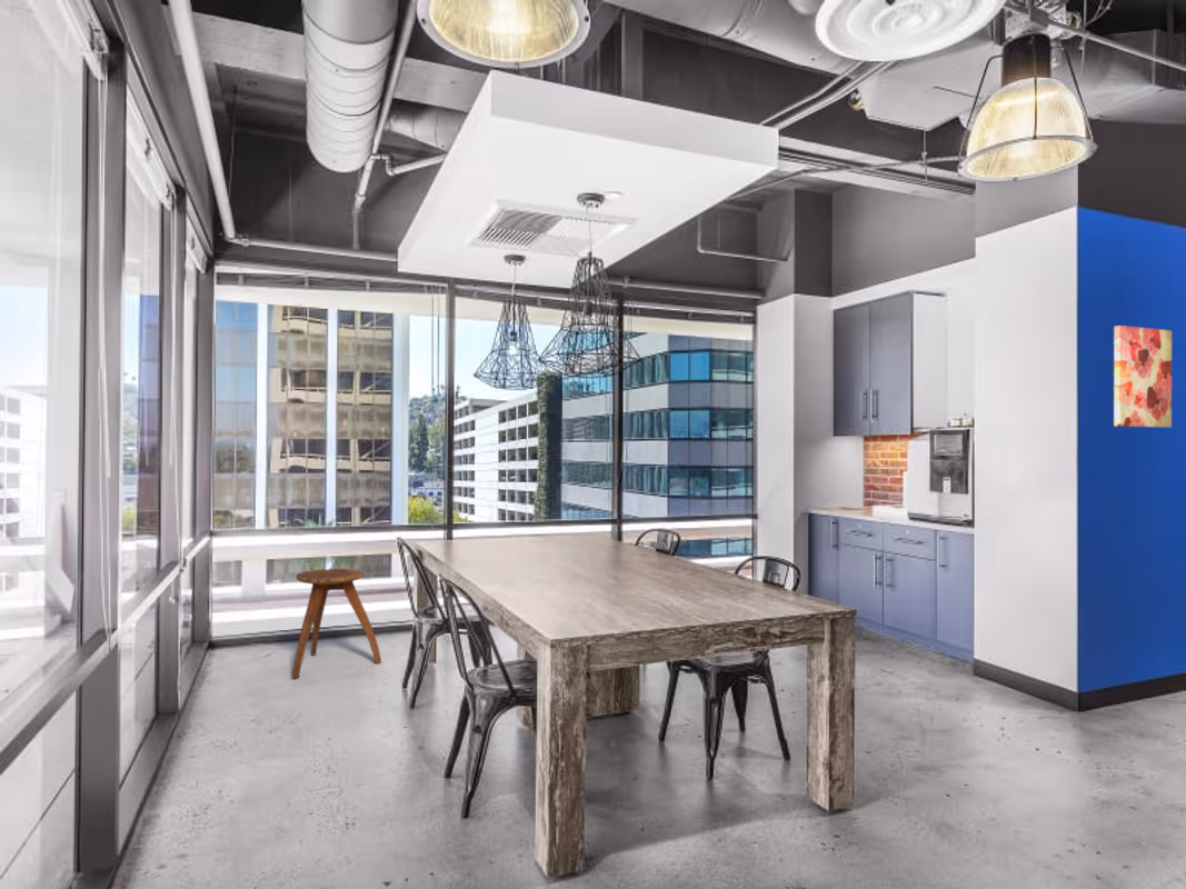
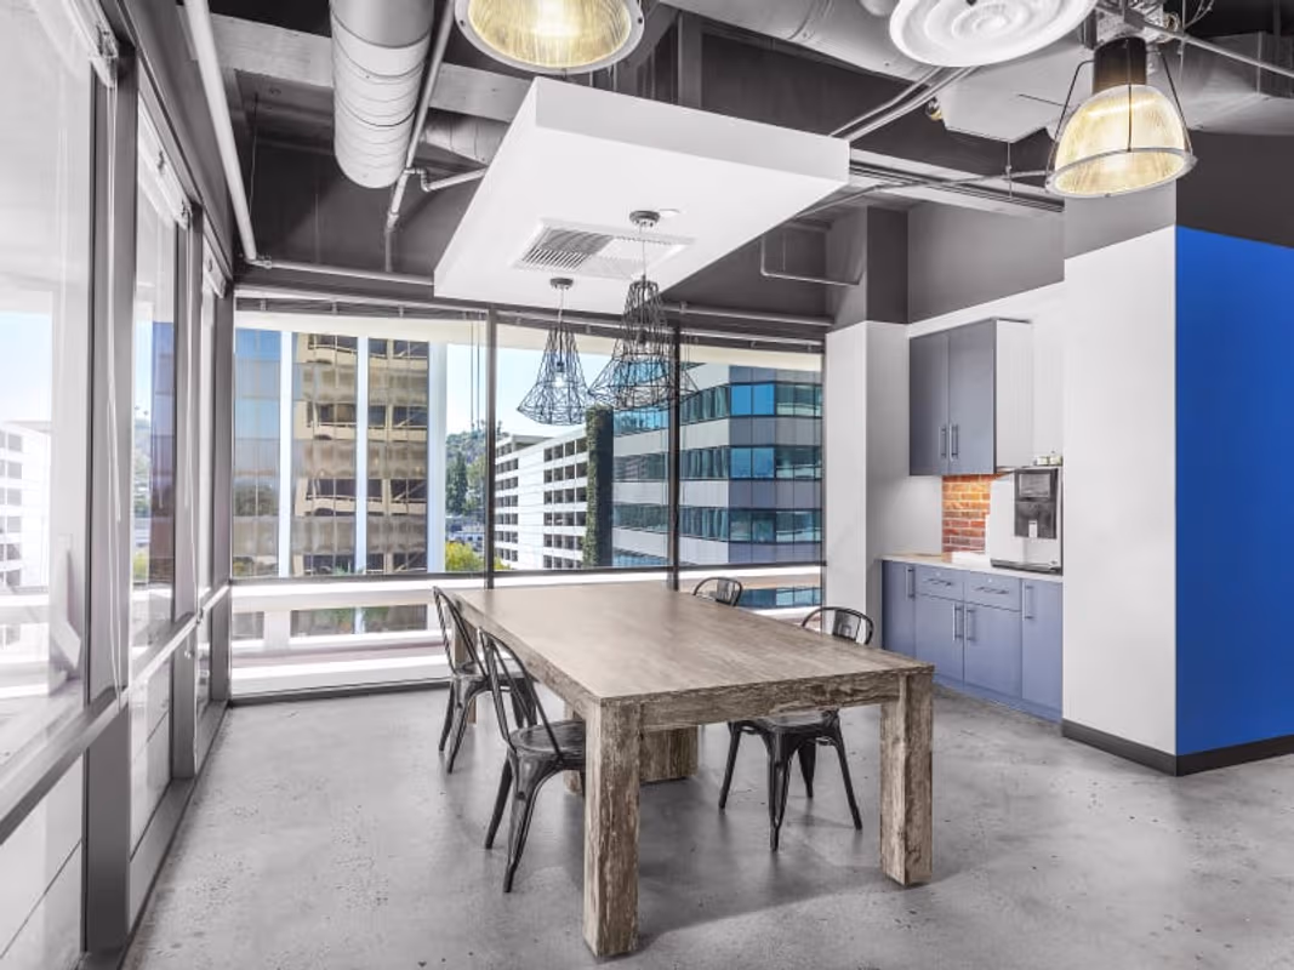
- wall art [1113,324,1173,429]
- stool [291,568,382,680]
